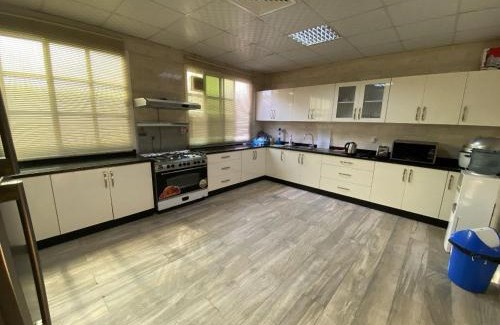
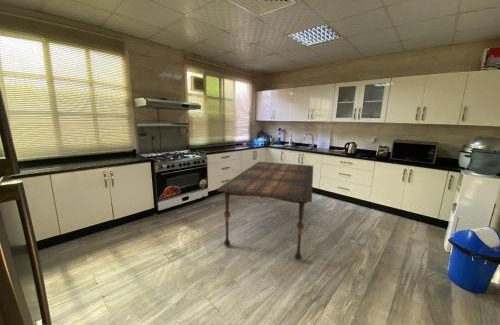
+ dining table [216,161,314,261]
